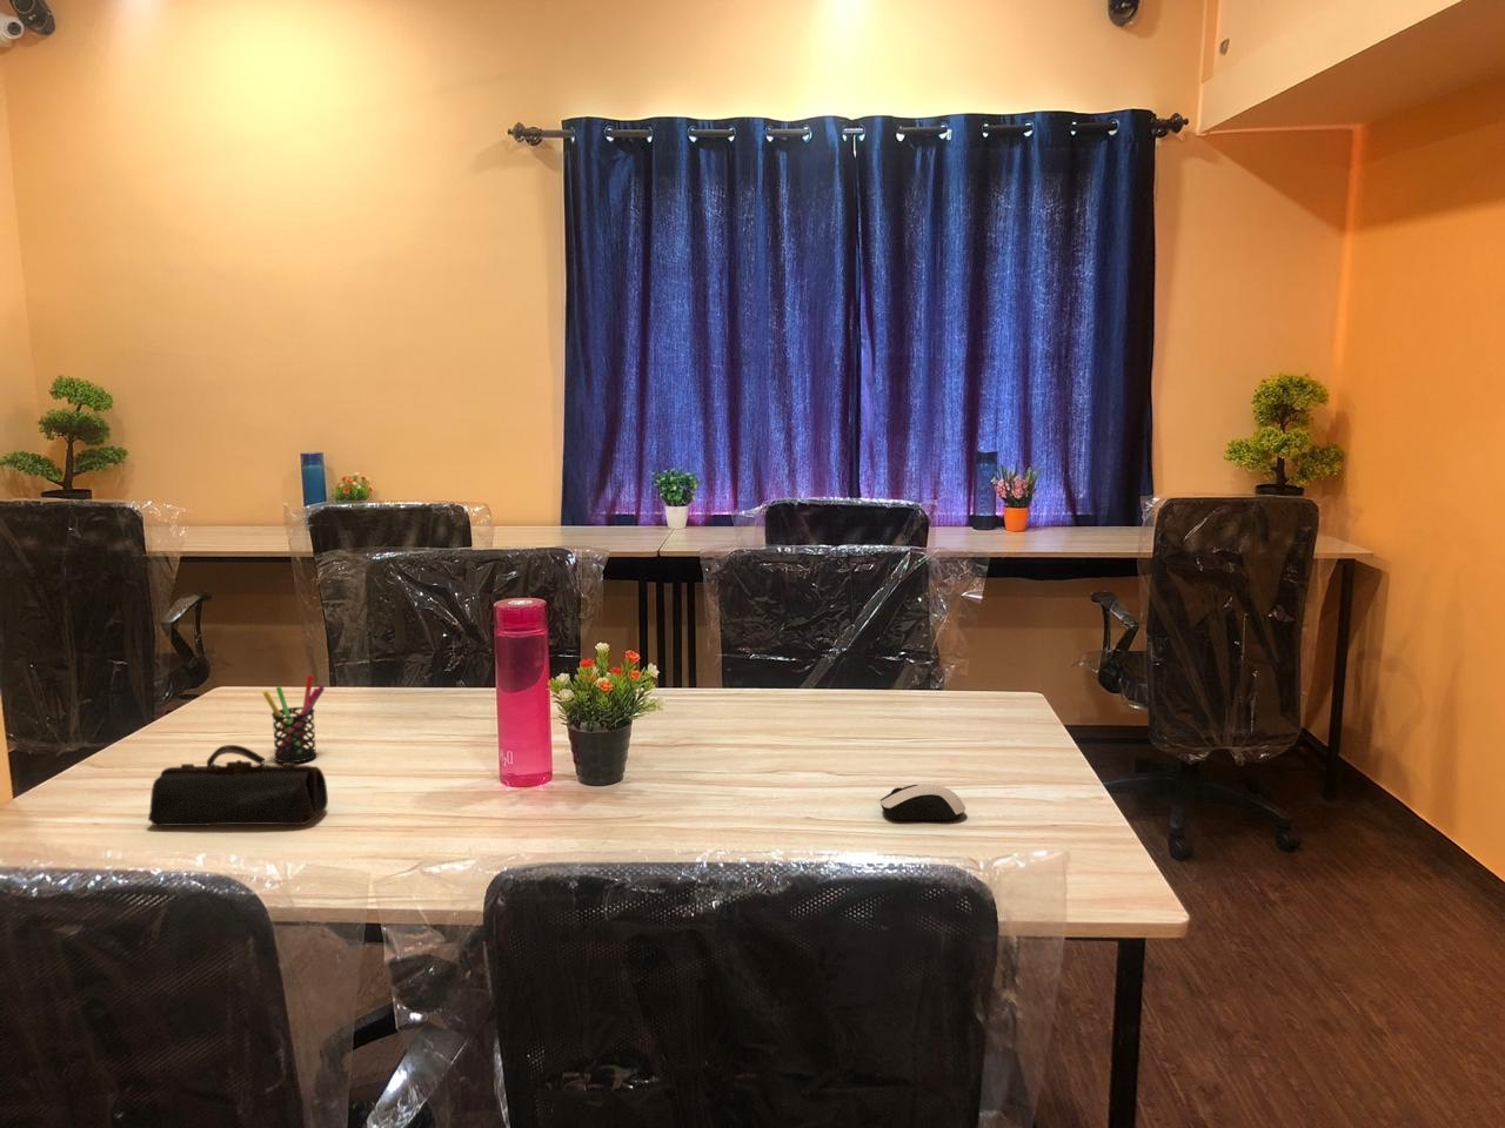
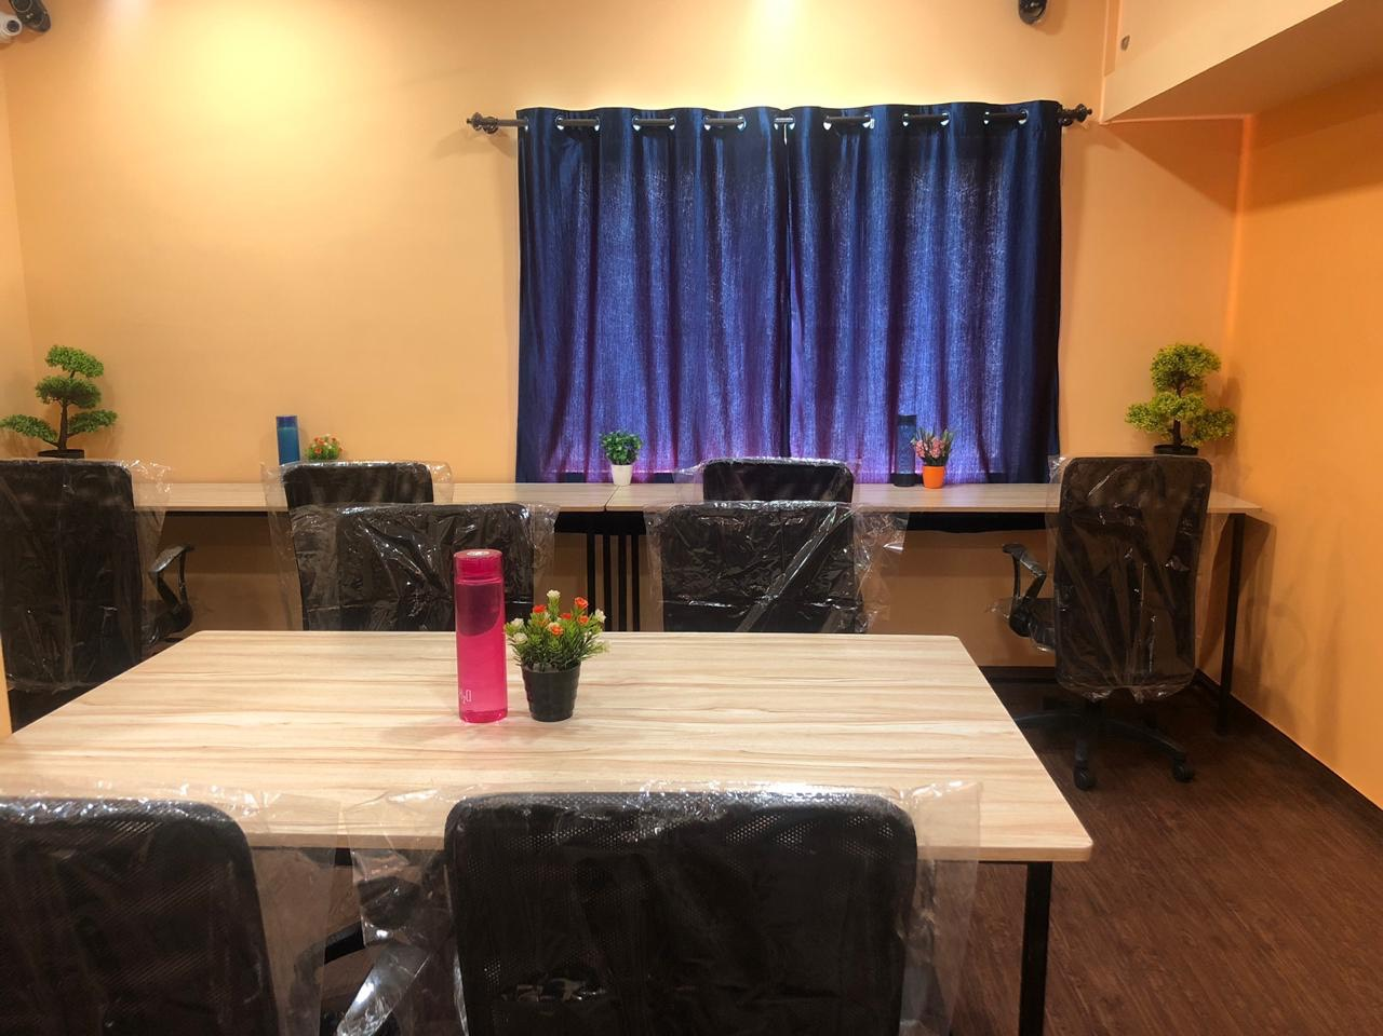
- pen holder [261,673,326,764]
- pencil case [147,744,329,827]
- computer mouse [879,782,967,821]
